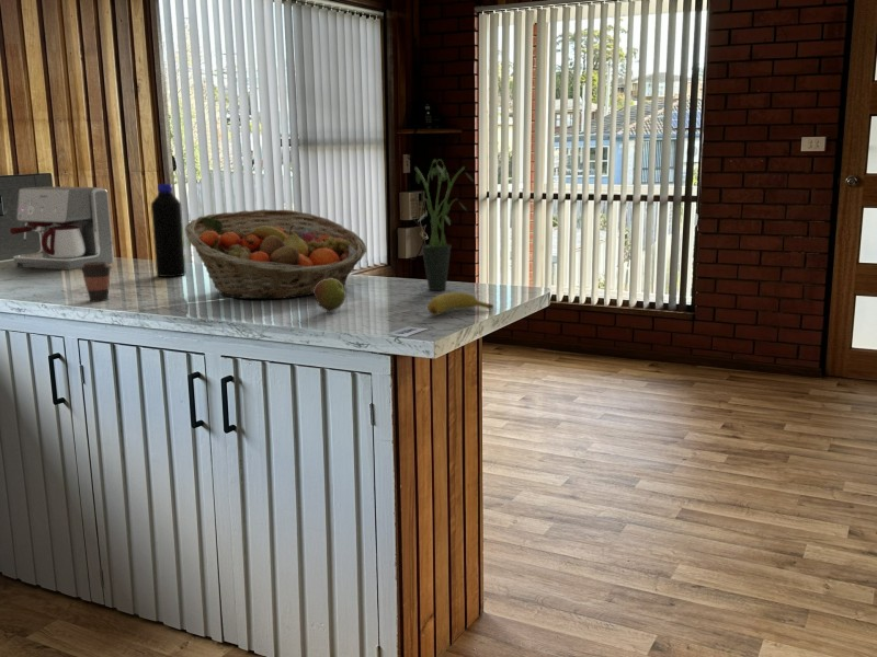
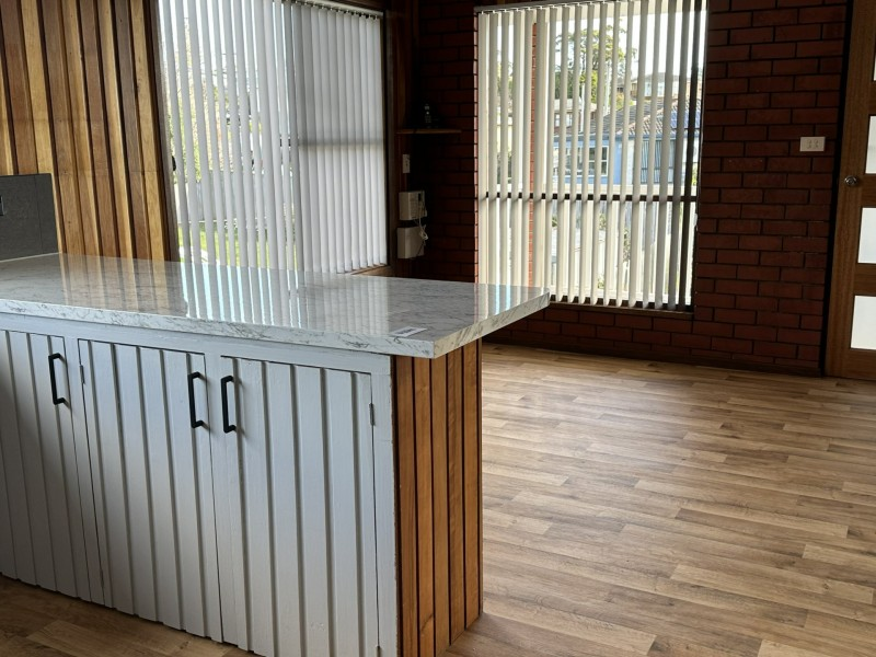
- coffee maker [9,185,115,272]
- coffee cup [79,262,113,303]
- banana [426,291,494,316]
- potted plant [413,158,476,291]
- fruit basket [184,208,367,300]
- bottle [150,183,187,278]
- apple [312,278,346,313]
